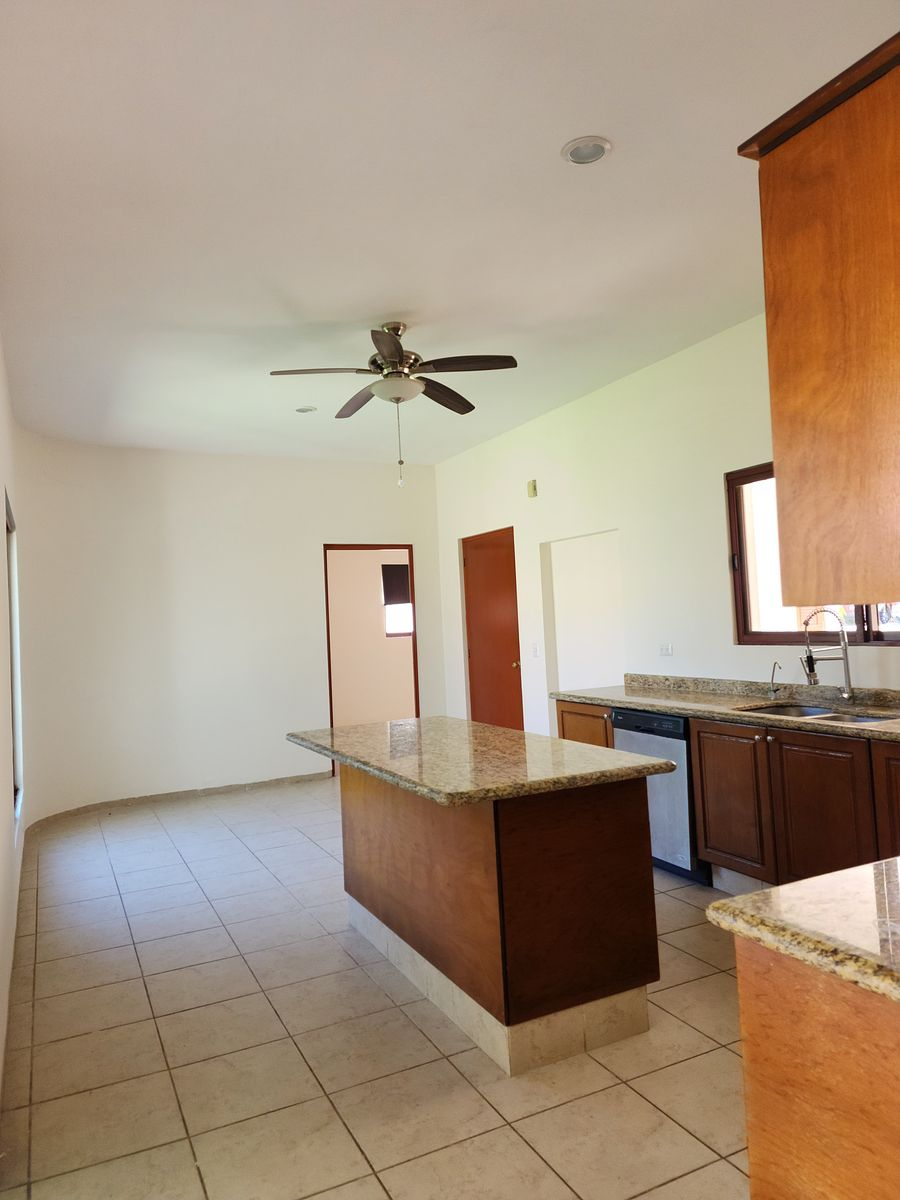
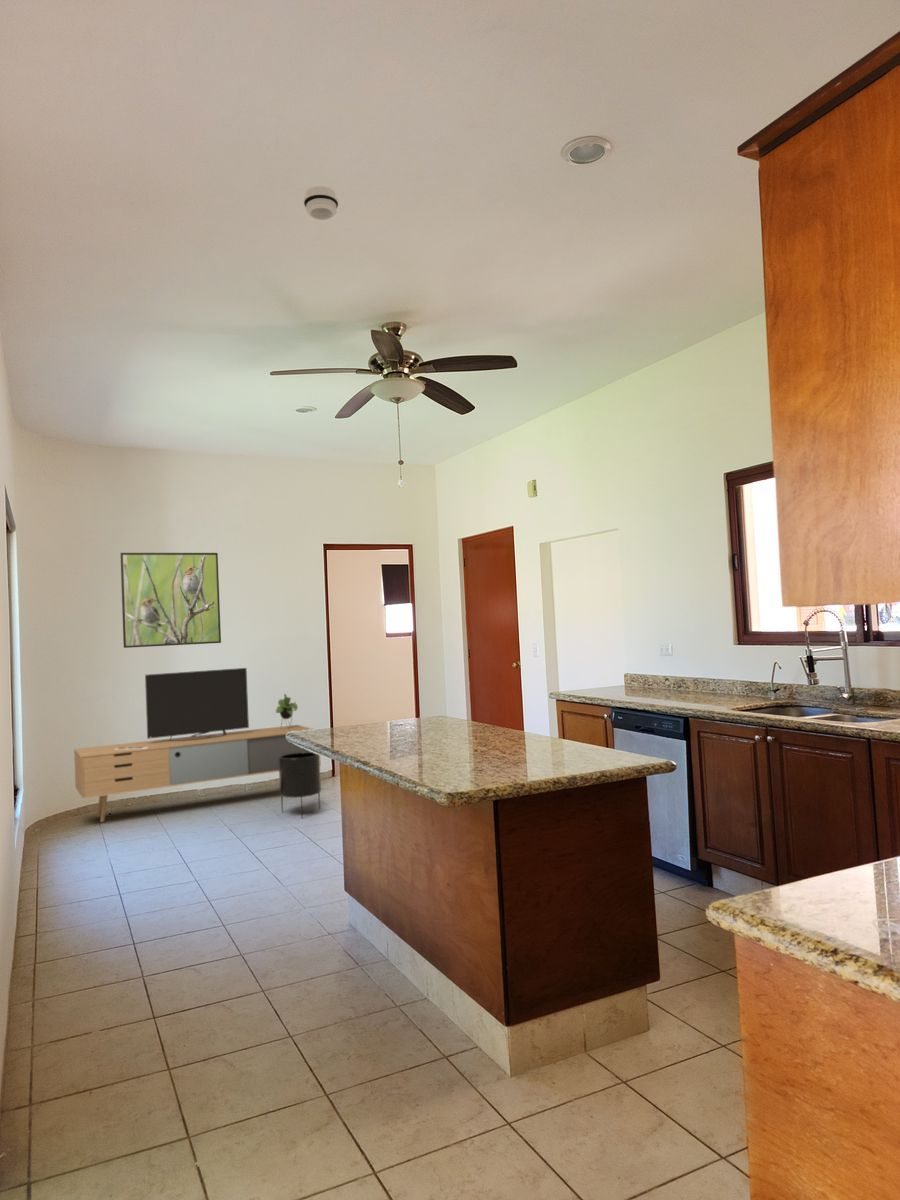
+ planter [278,751,322,819]
+ smoke detector [303,185,339,221]
+ media console [73,667,322,823]
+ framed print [119,552,222,649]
